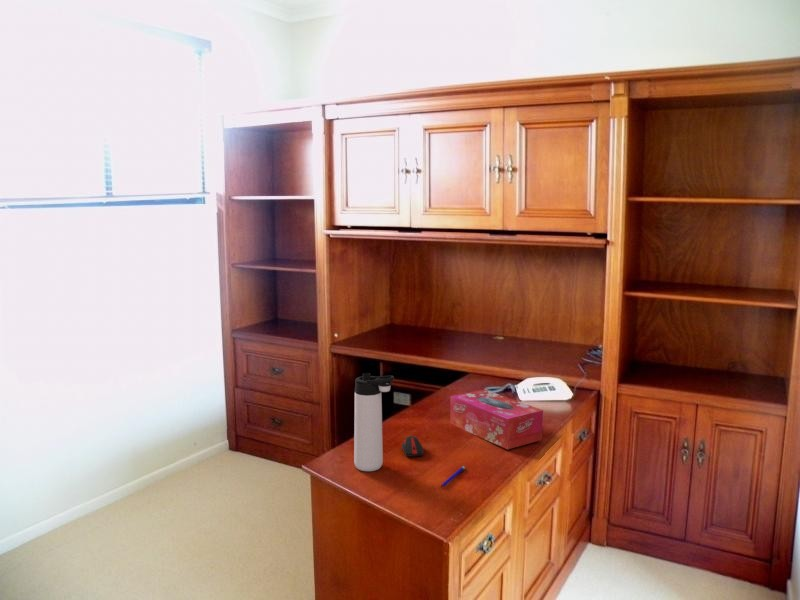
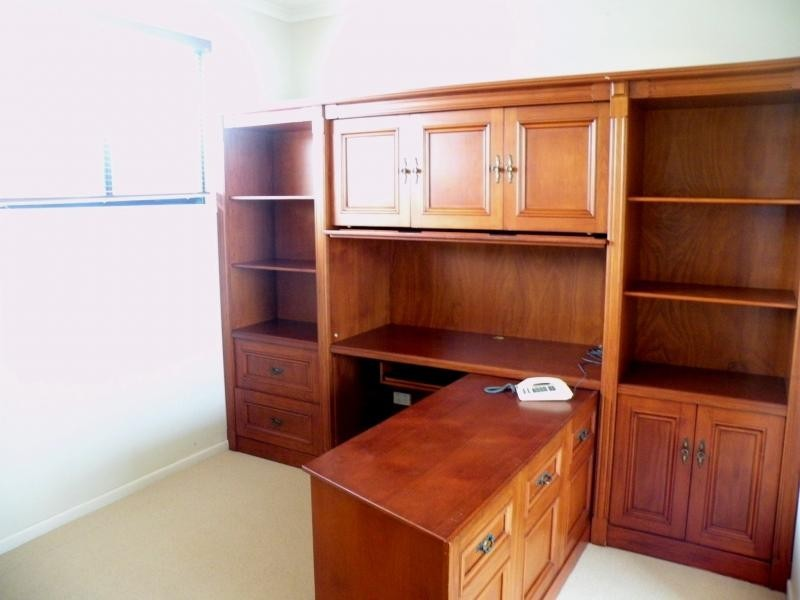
- pen [440,465,466,488]
- computer mouse [401,435,425,457]
- tissue box [449,388,544,450]
- thermos bottle [353,372,395,472]
